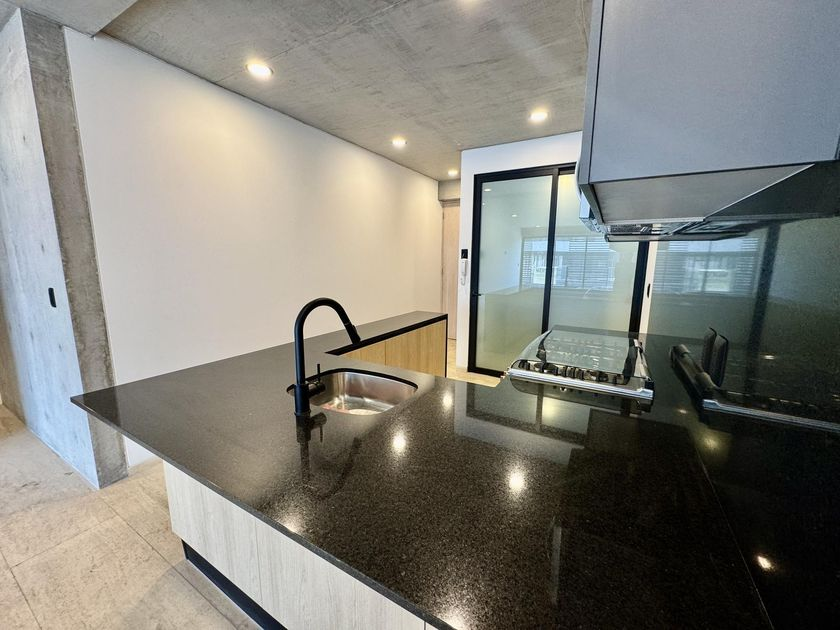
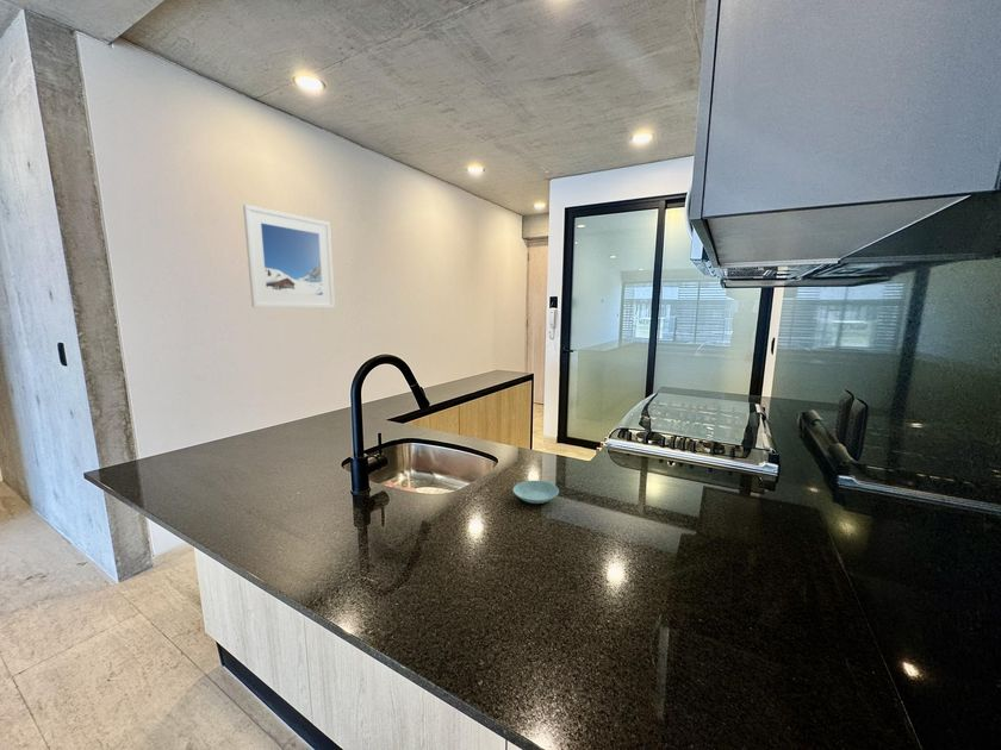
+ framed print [242,204,336,310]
+ saucer [511,480,560,505]
